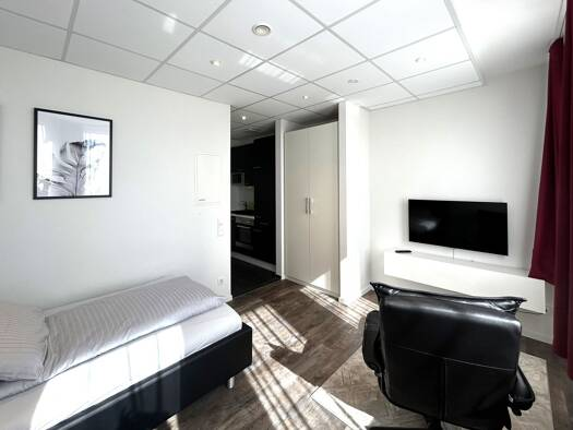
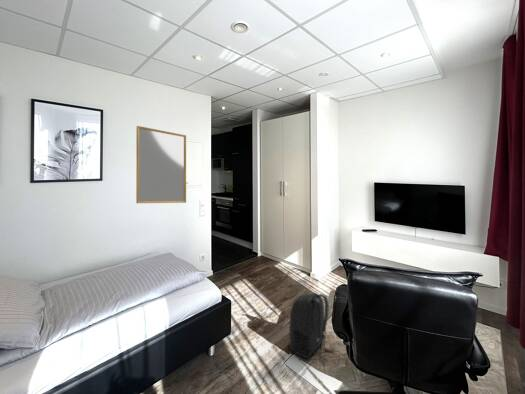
+ backpack [289,291,336,362]
+ home mirror [135,125,187,204]
